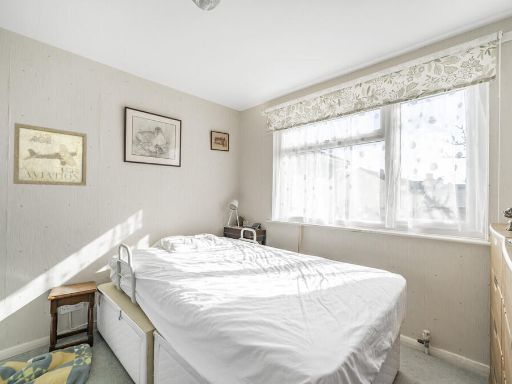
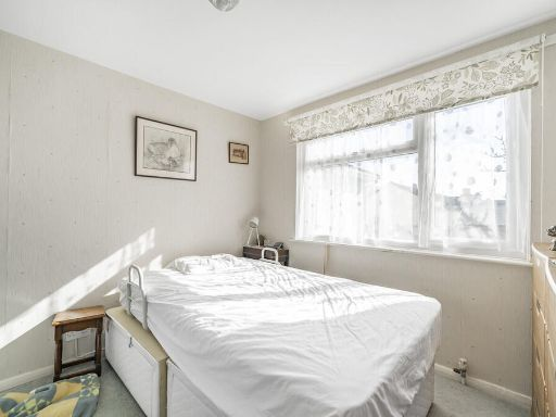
- wall art [12,122,88,187]
